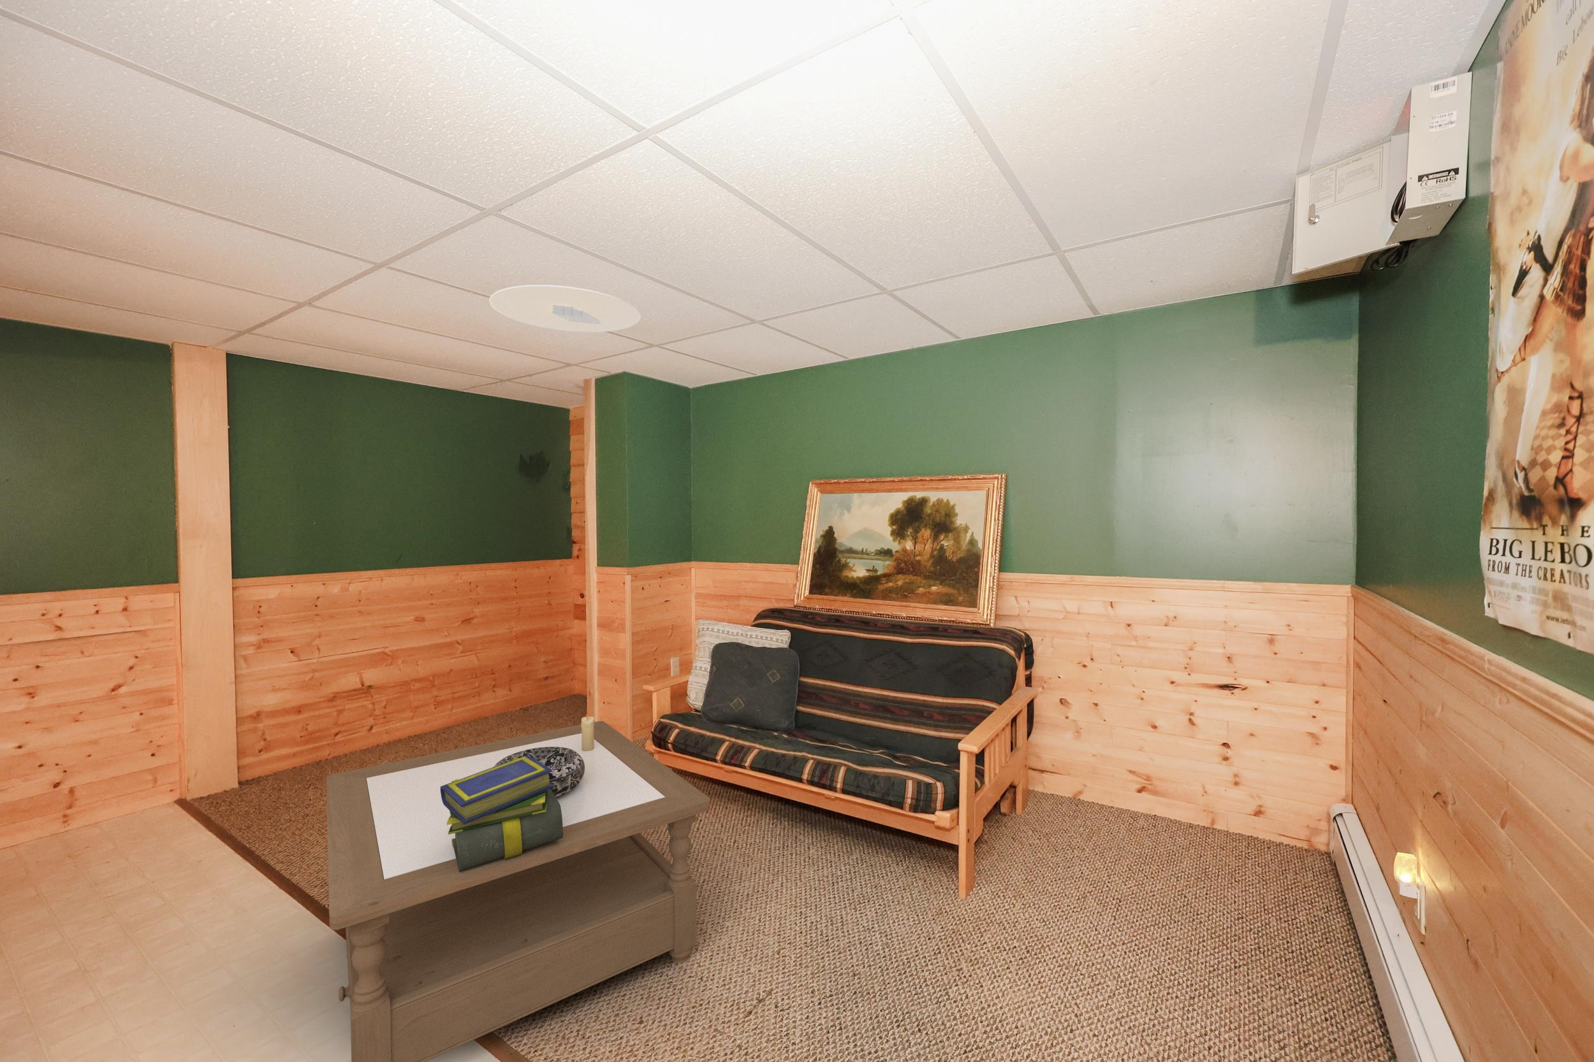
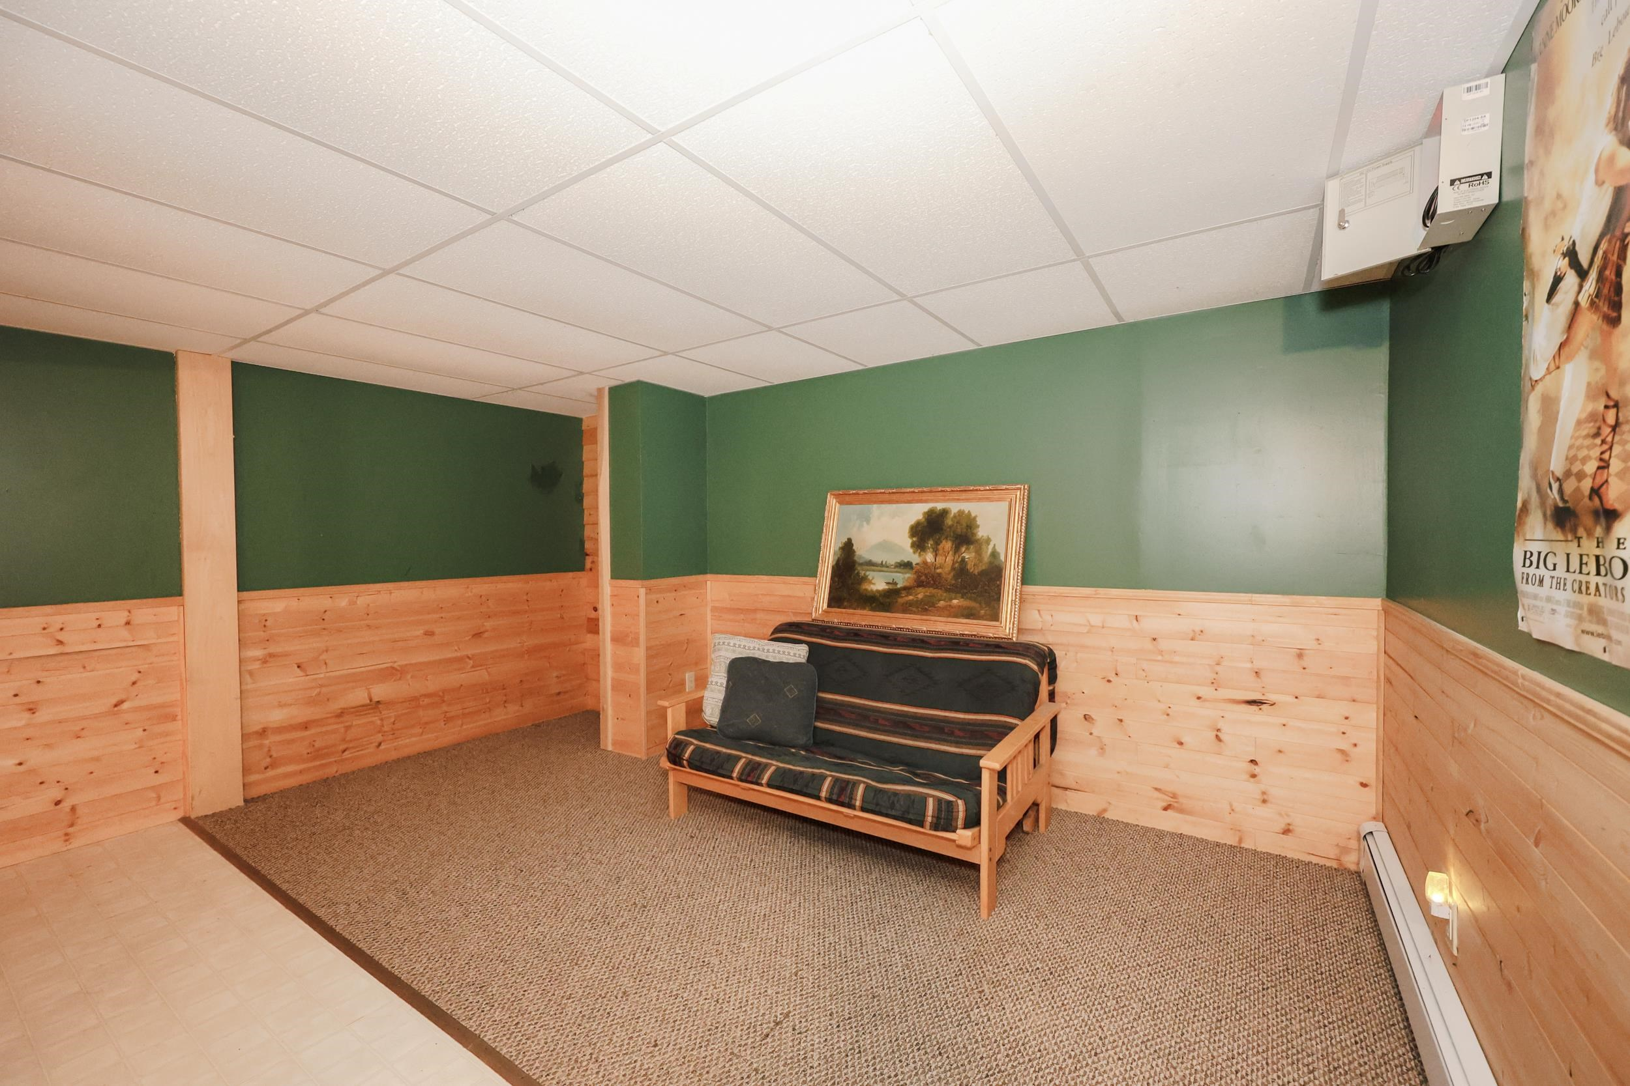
- coffee table [326,721,710,1062]
- stack of books [440,755,563,871]
- ceiling light [489,284,642,333]
- decorative bowl [495,747,585,796]
- candle [580,711,595,751]
